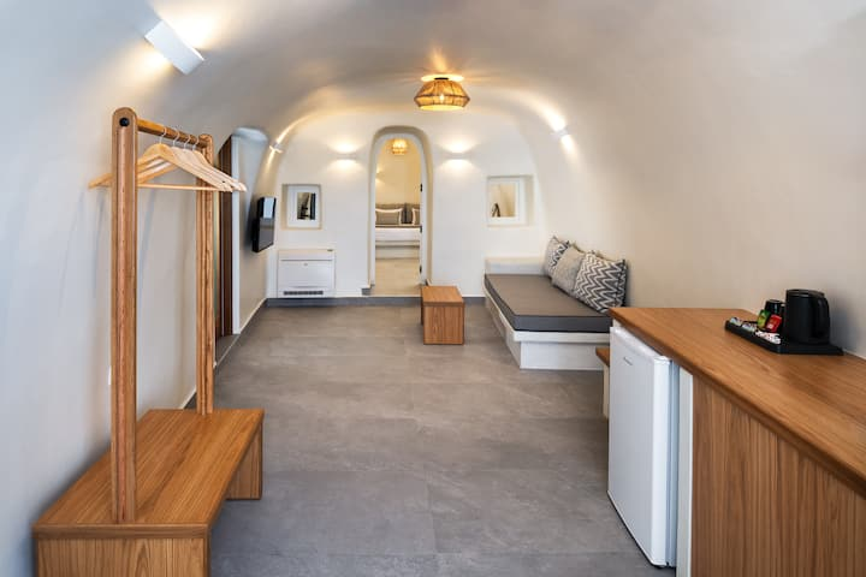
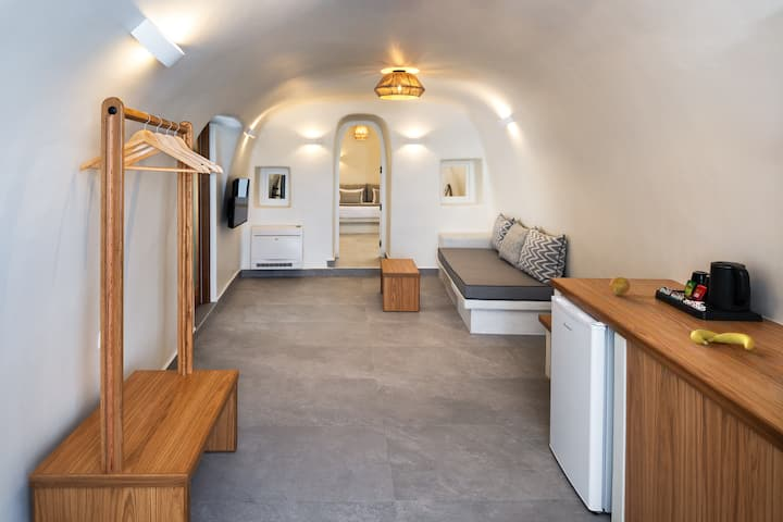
+ banana [689,328,755,350]
+ fruit [608,276,631,296]
